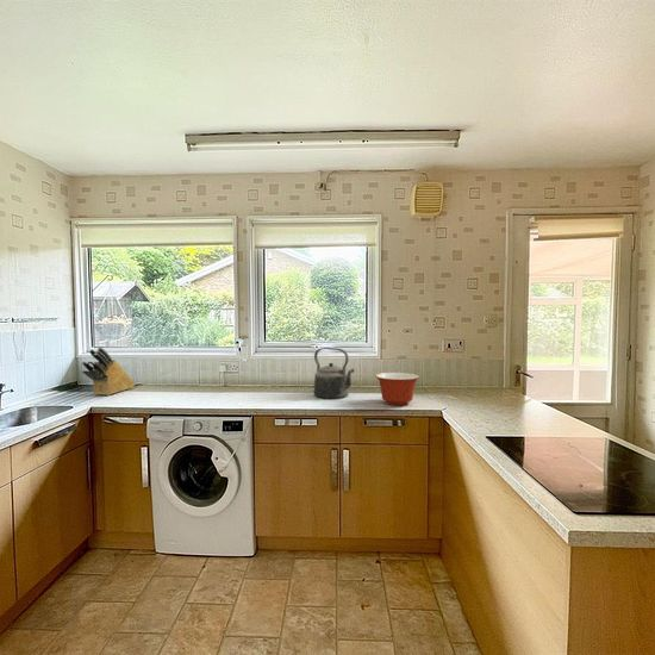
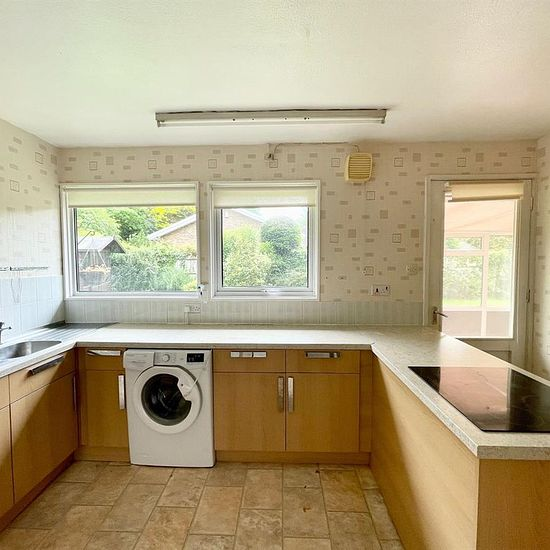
- kettle [313,347,355,400]
- mixing bowl [375,372,420,406]
- knife block [81,347,136,397]
